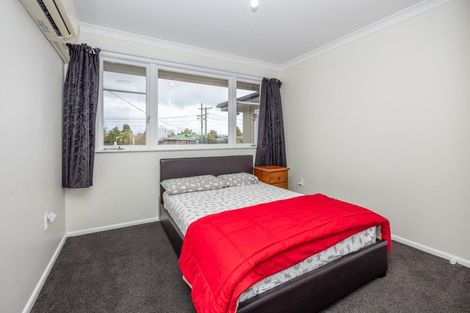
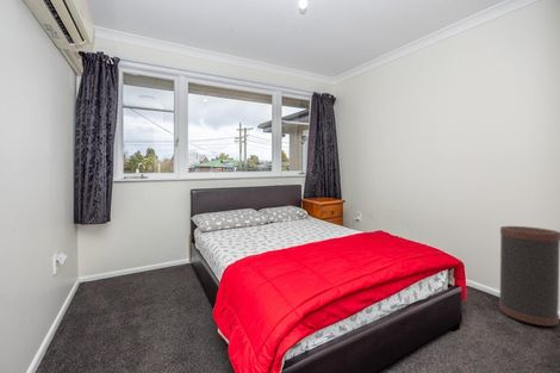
+ trash can [498,225,560,327]
